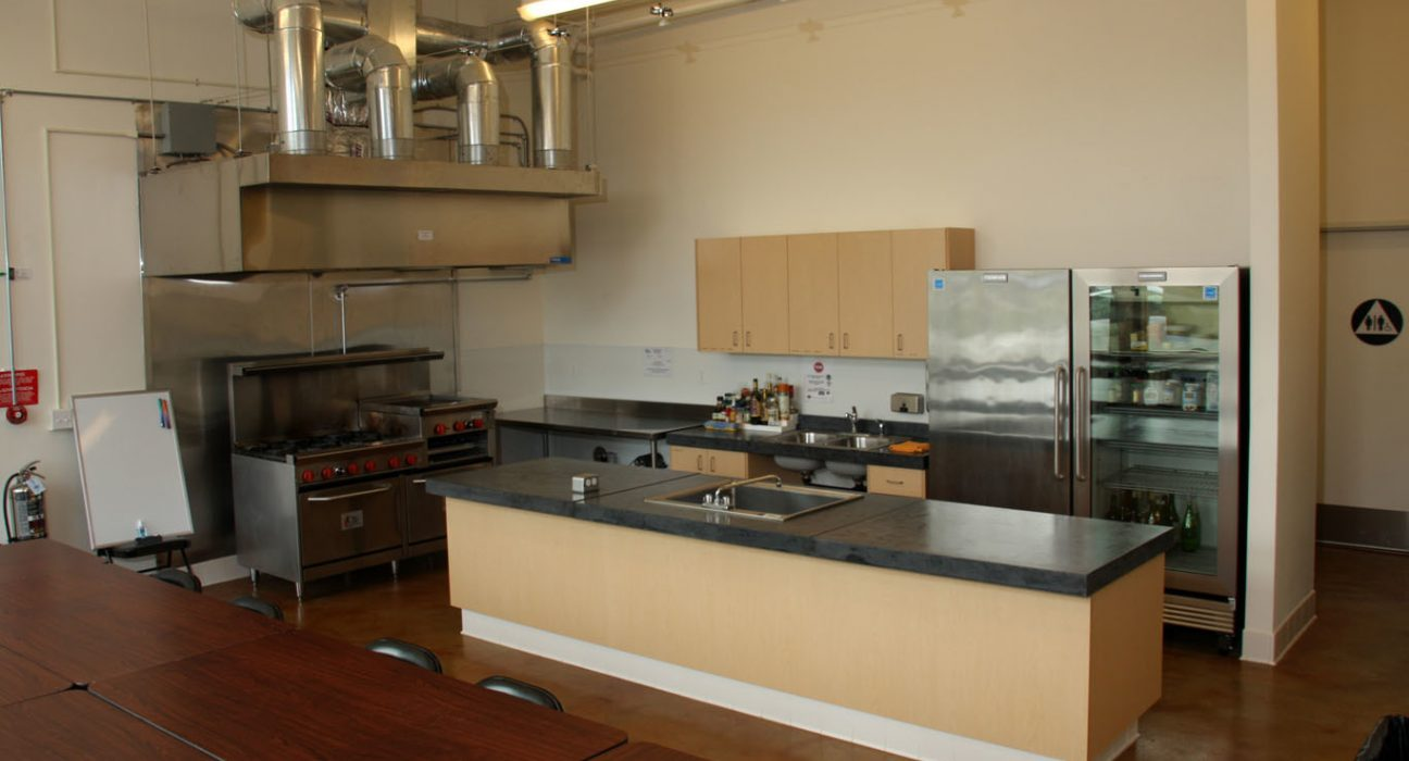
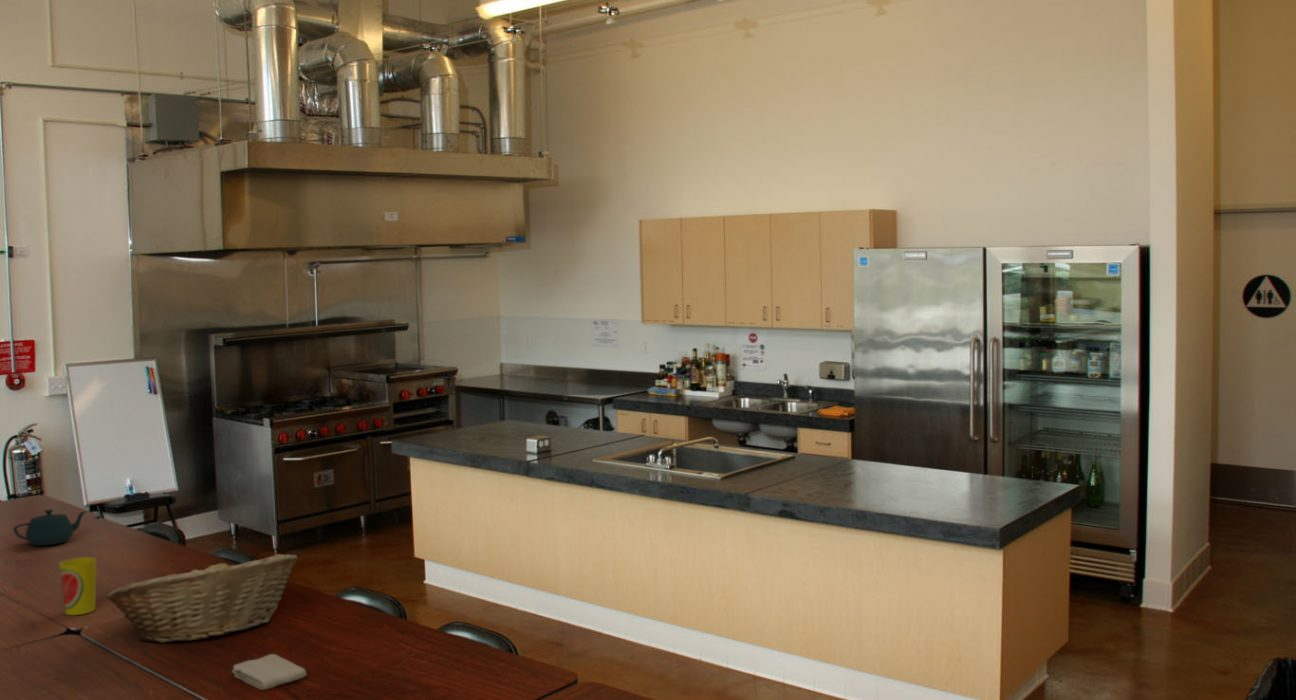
+ teapot [13,508,88,547]
+ washcloth [231,653,308,691]
+ fruit basket [105,553,298,644]
+ cup [58,556,97,616]
